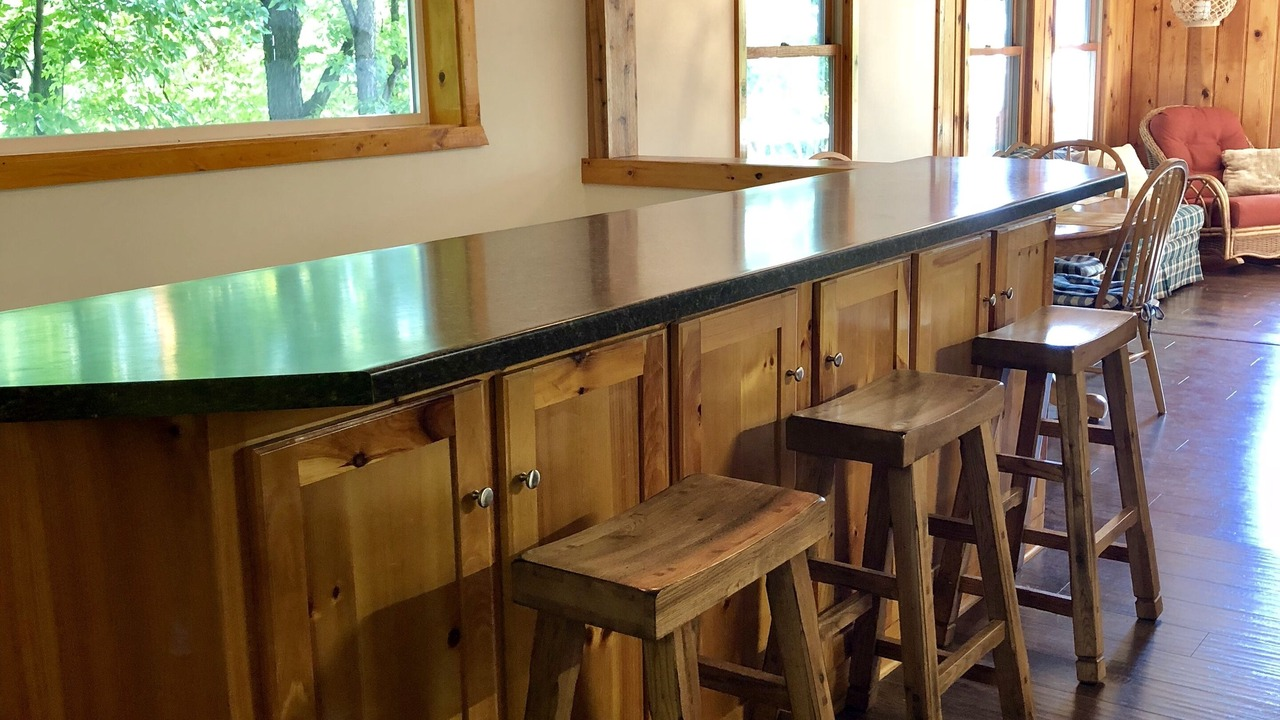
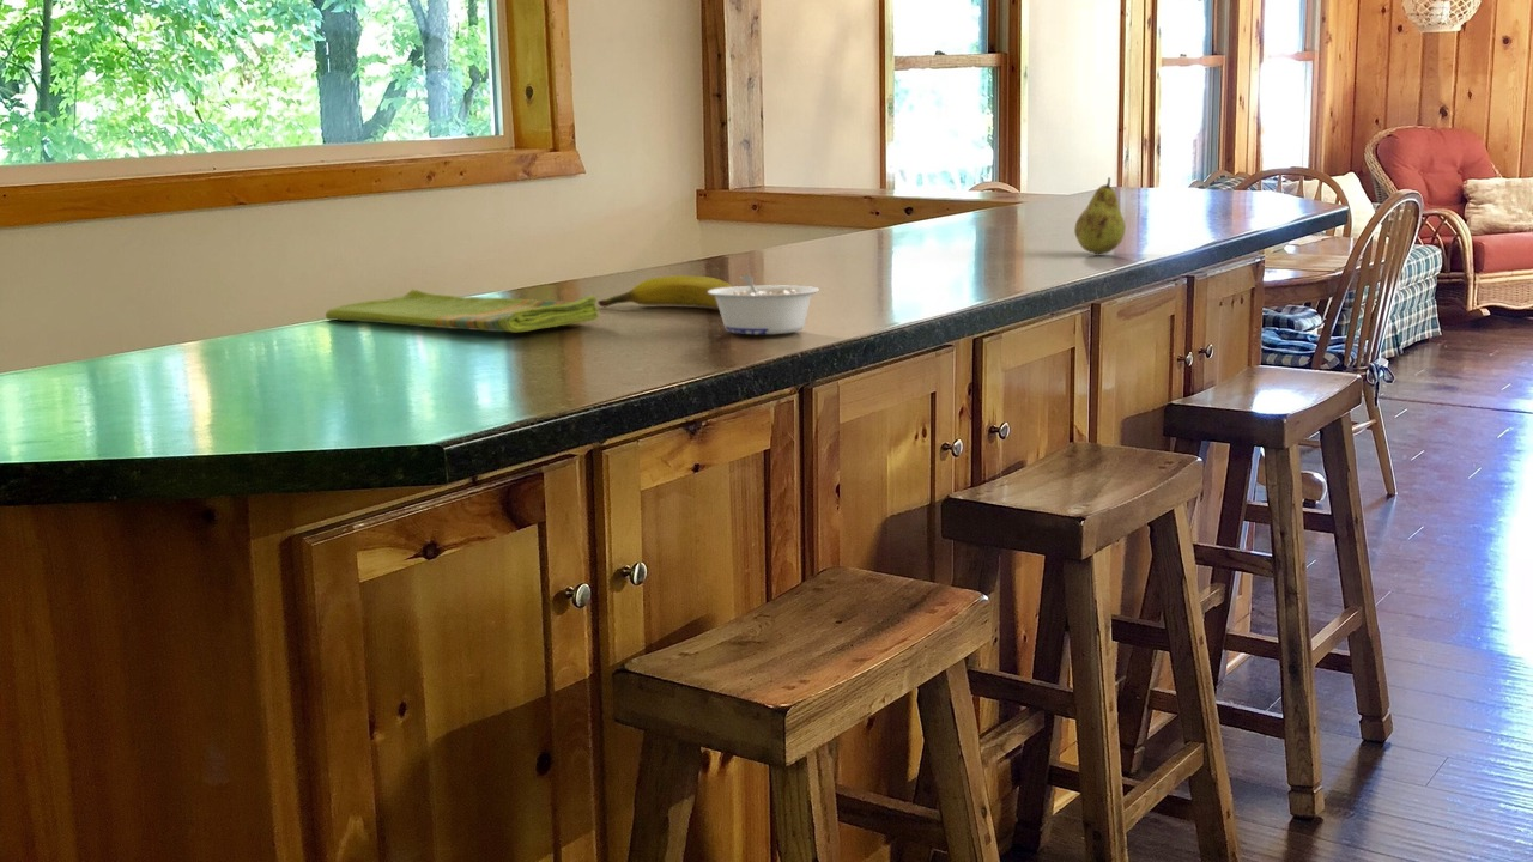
+ banana [596,274,733,309]
+ legume [708,274,820,335]
+ fruit [1073,176,1126,255]
+ dish towel [325,289,600,334]
